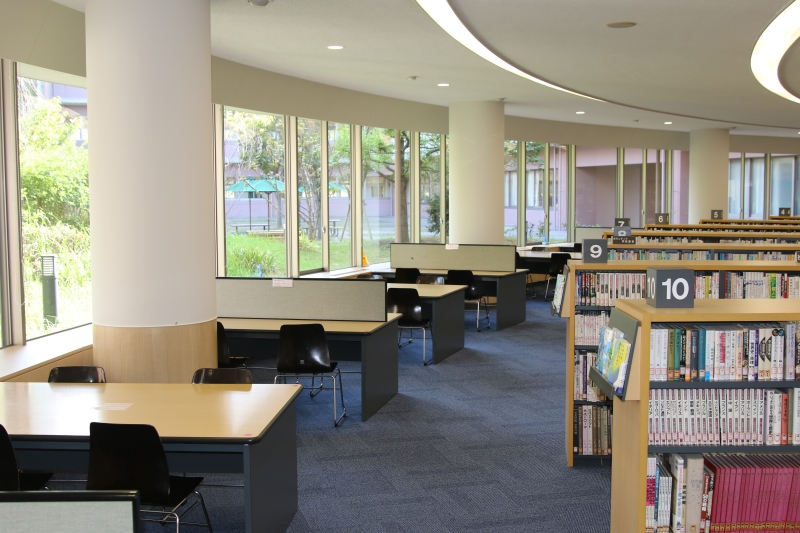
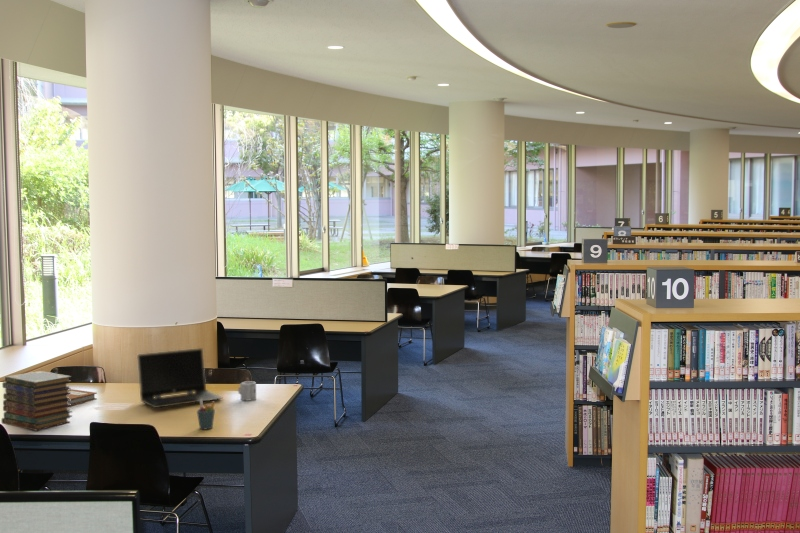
+ notebook [67,388,98,407]
+ book stack [1,370,73,432]
+ pen holder [196,399,216,430]
+ laptop computer [136,347,224,409]
+ cup [237,381,257,402]
